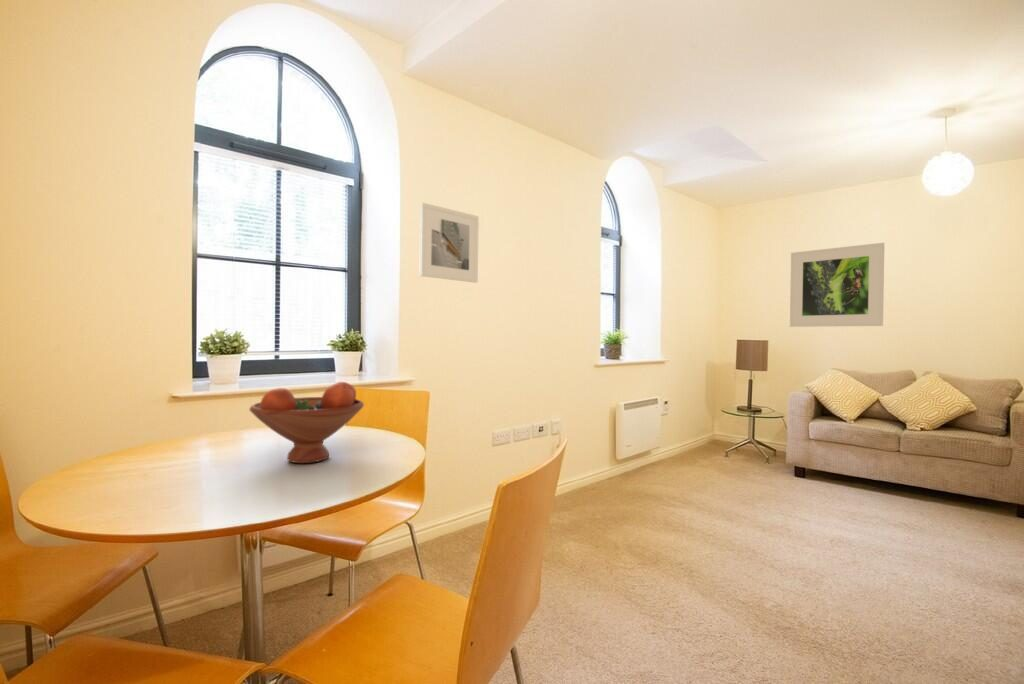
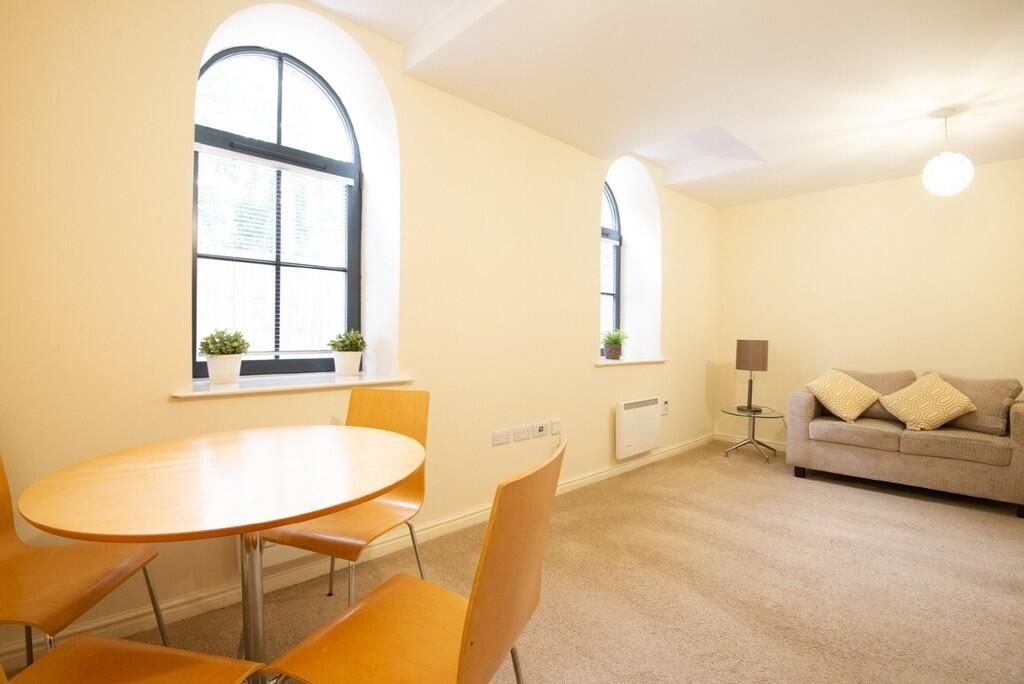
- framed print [789,242,885,328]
- fruit bowl [248,381,365,464]
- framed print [418,202,480,284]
